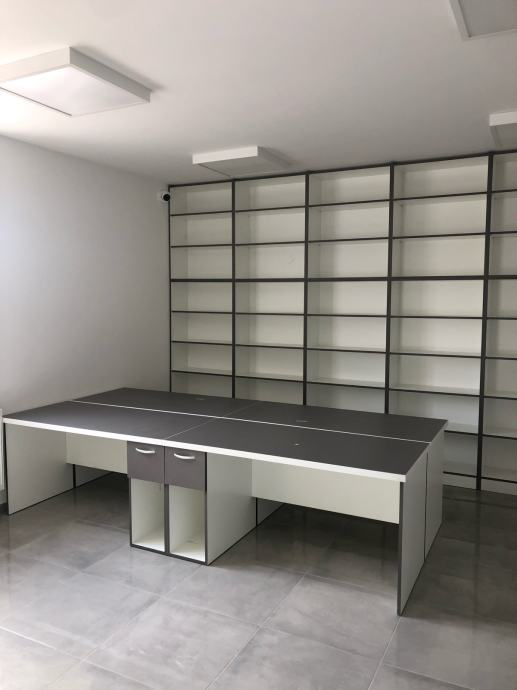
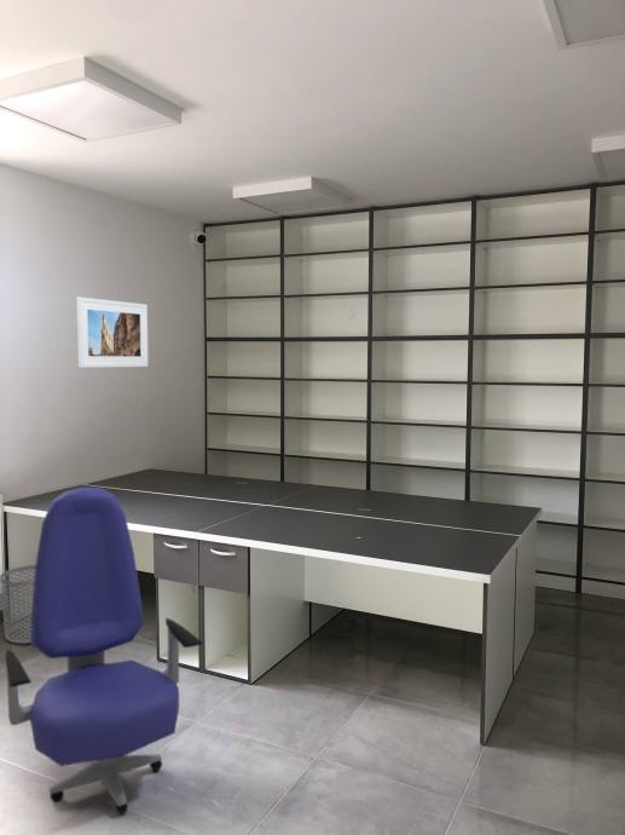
+ waste bin [0,564,35,645]
+ office chair [5,486,204,816]
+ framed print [76,296,150,369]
